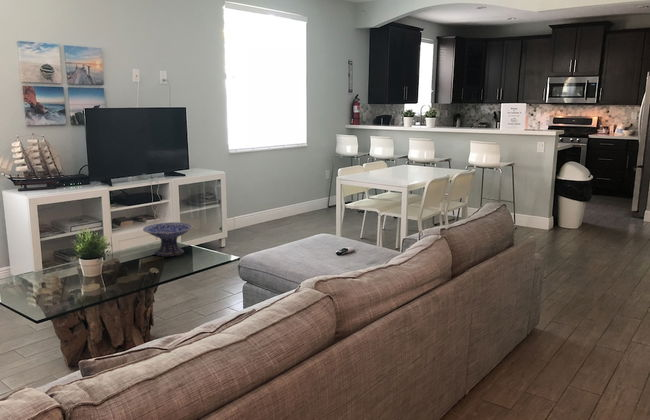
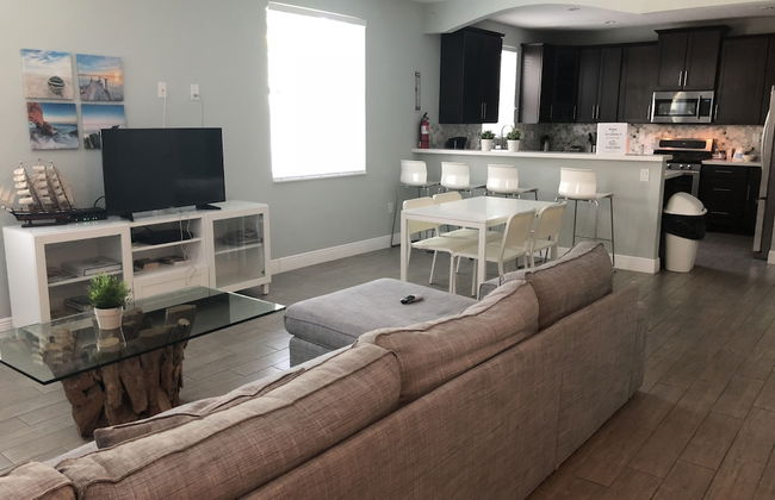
- decorative bowl [142,221,194,257]
